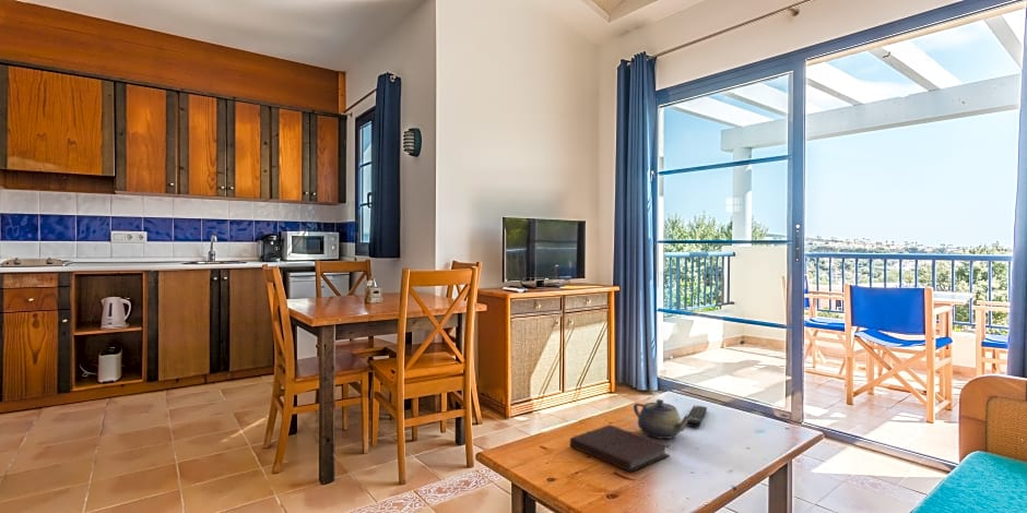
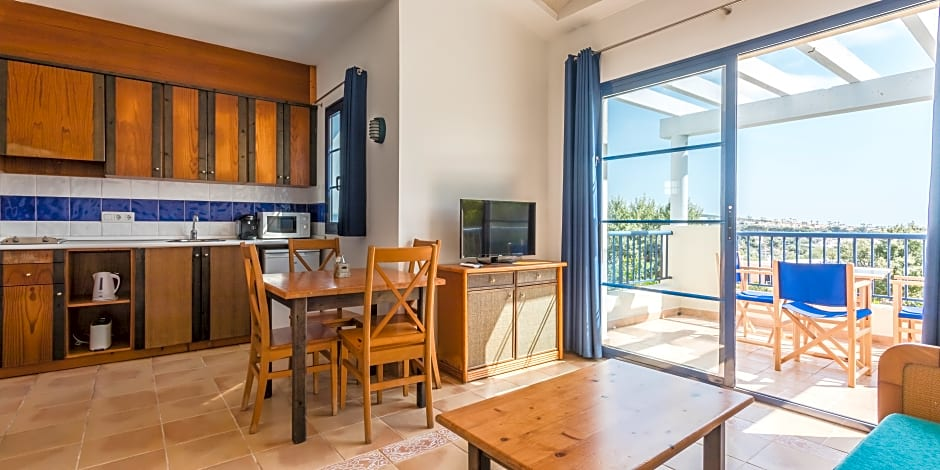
- notebook [569,423,671,473]
- remote control [686,405,708,428]
- teapot [633,398,692,440]
